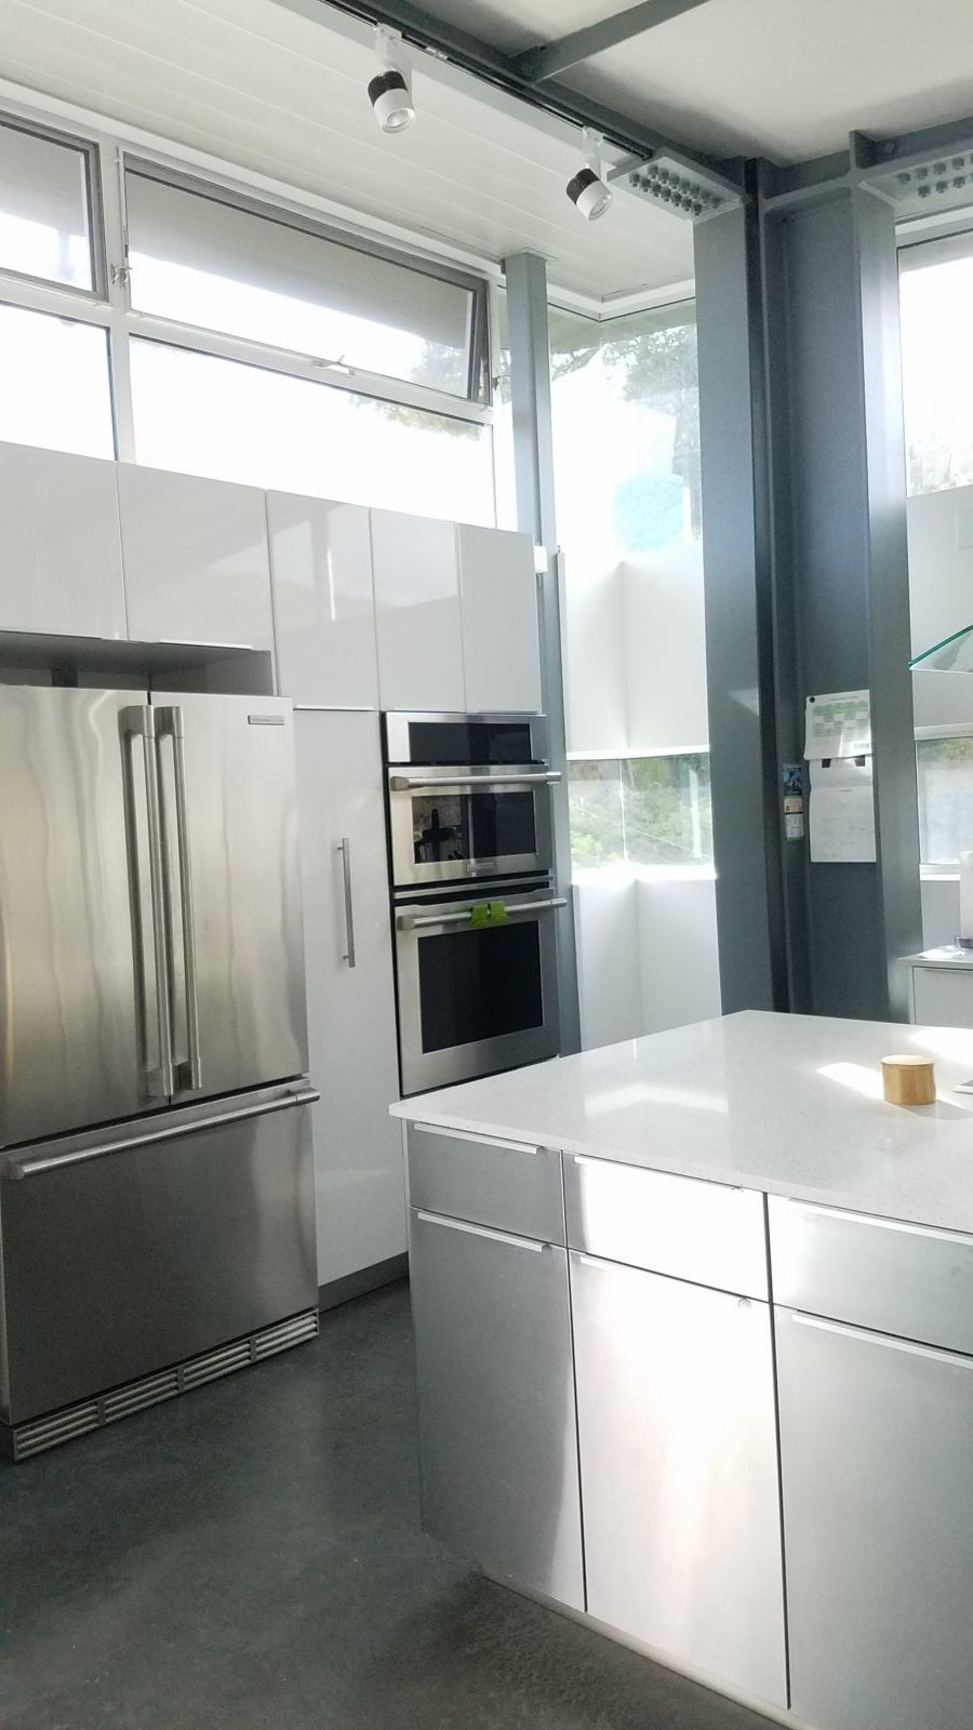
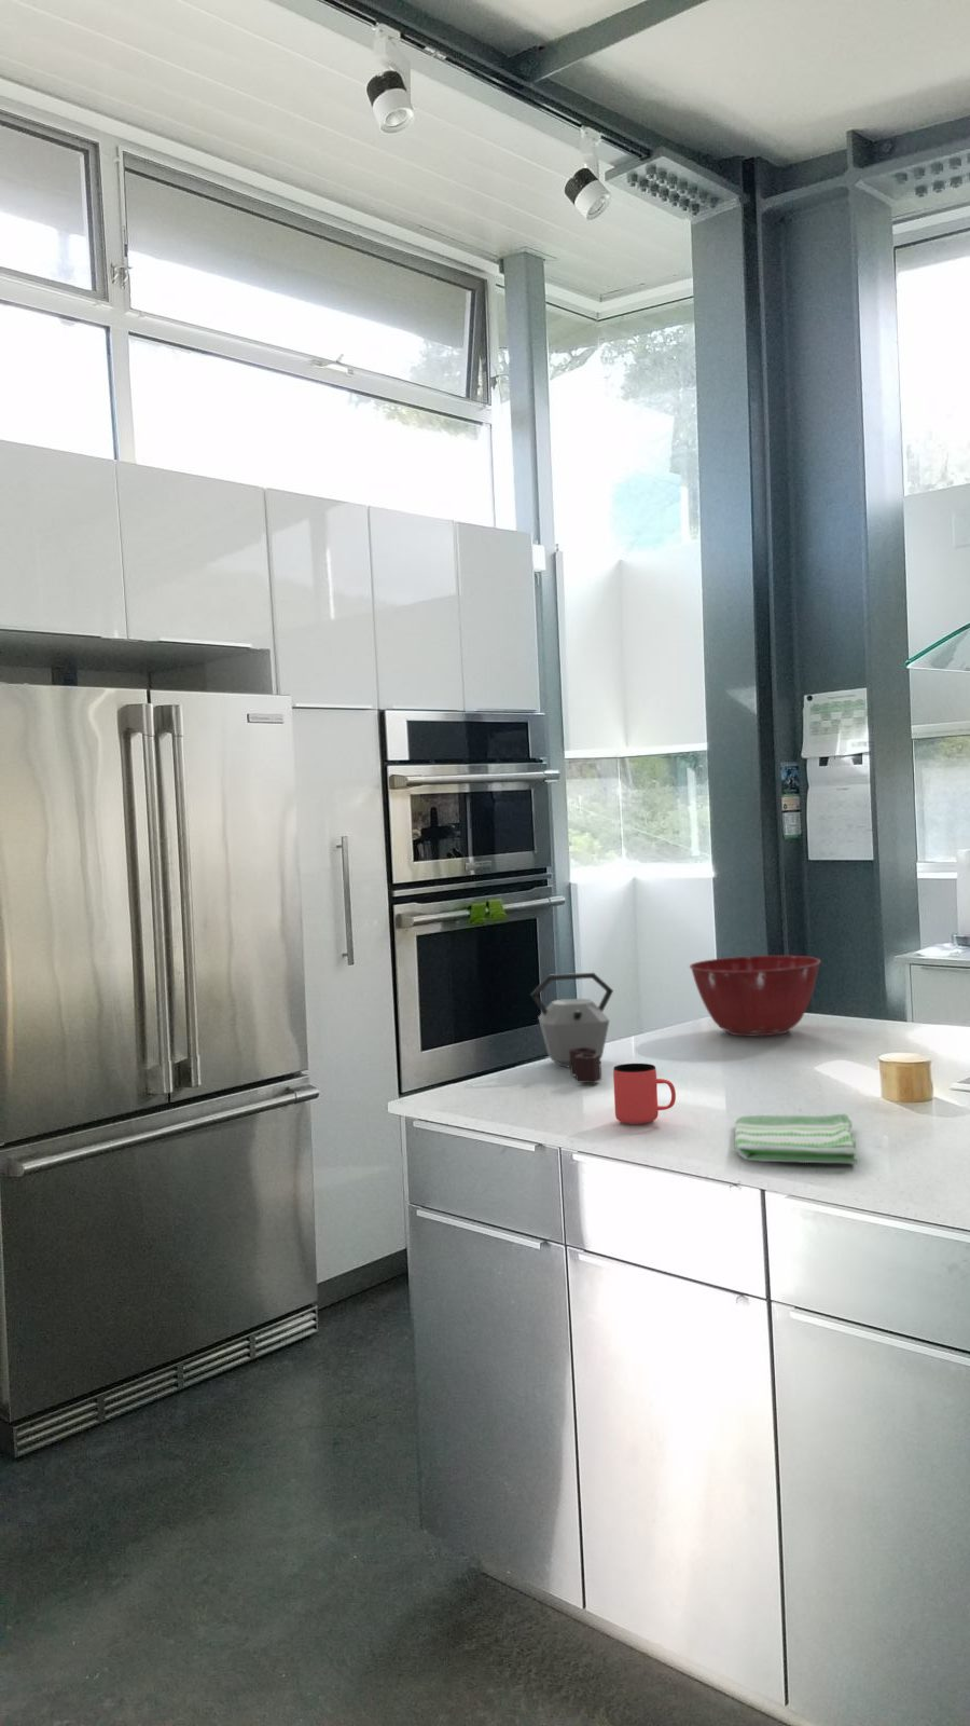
+ cup [612,1062,676,1125]
+ mixing bowl [688,954,821,1037]
+ dish towel [733,1113,857,1165]
+ kettle [531,971,615,1085]
